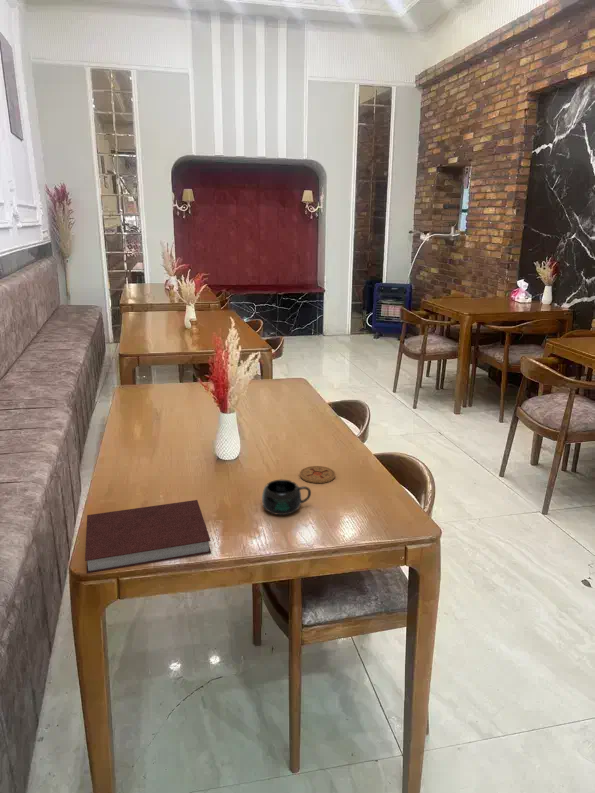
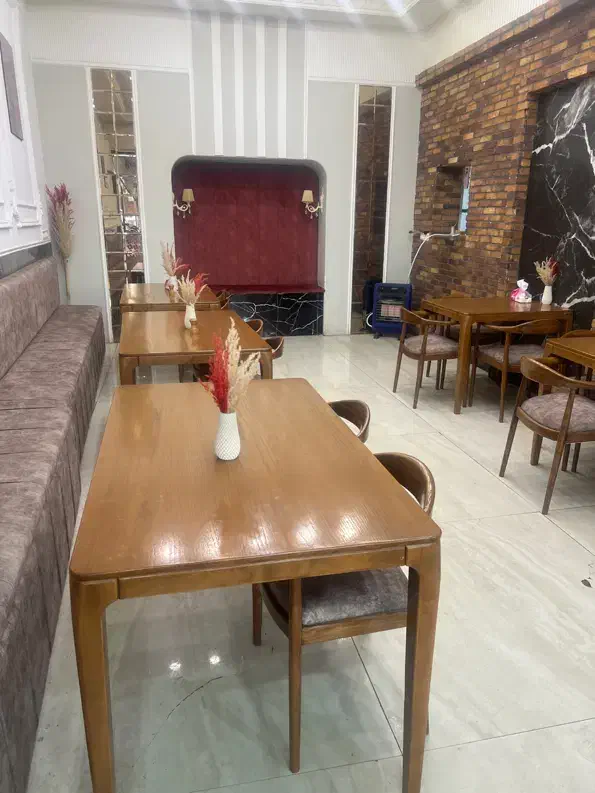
- coaster [299,465,336,484]
- mug [261,479,312,516]
- notebook [84,499,212,575]
